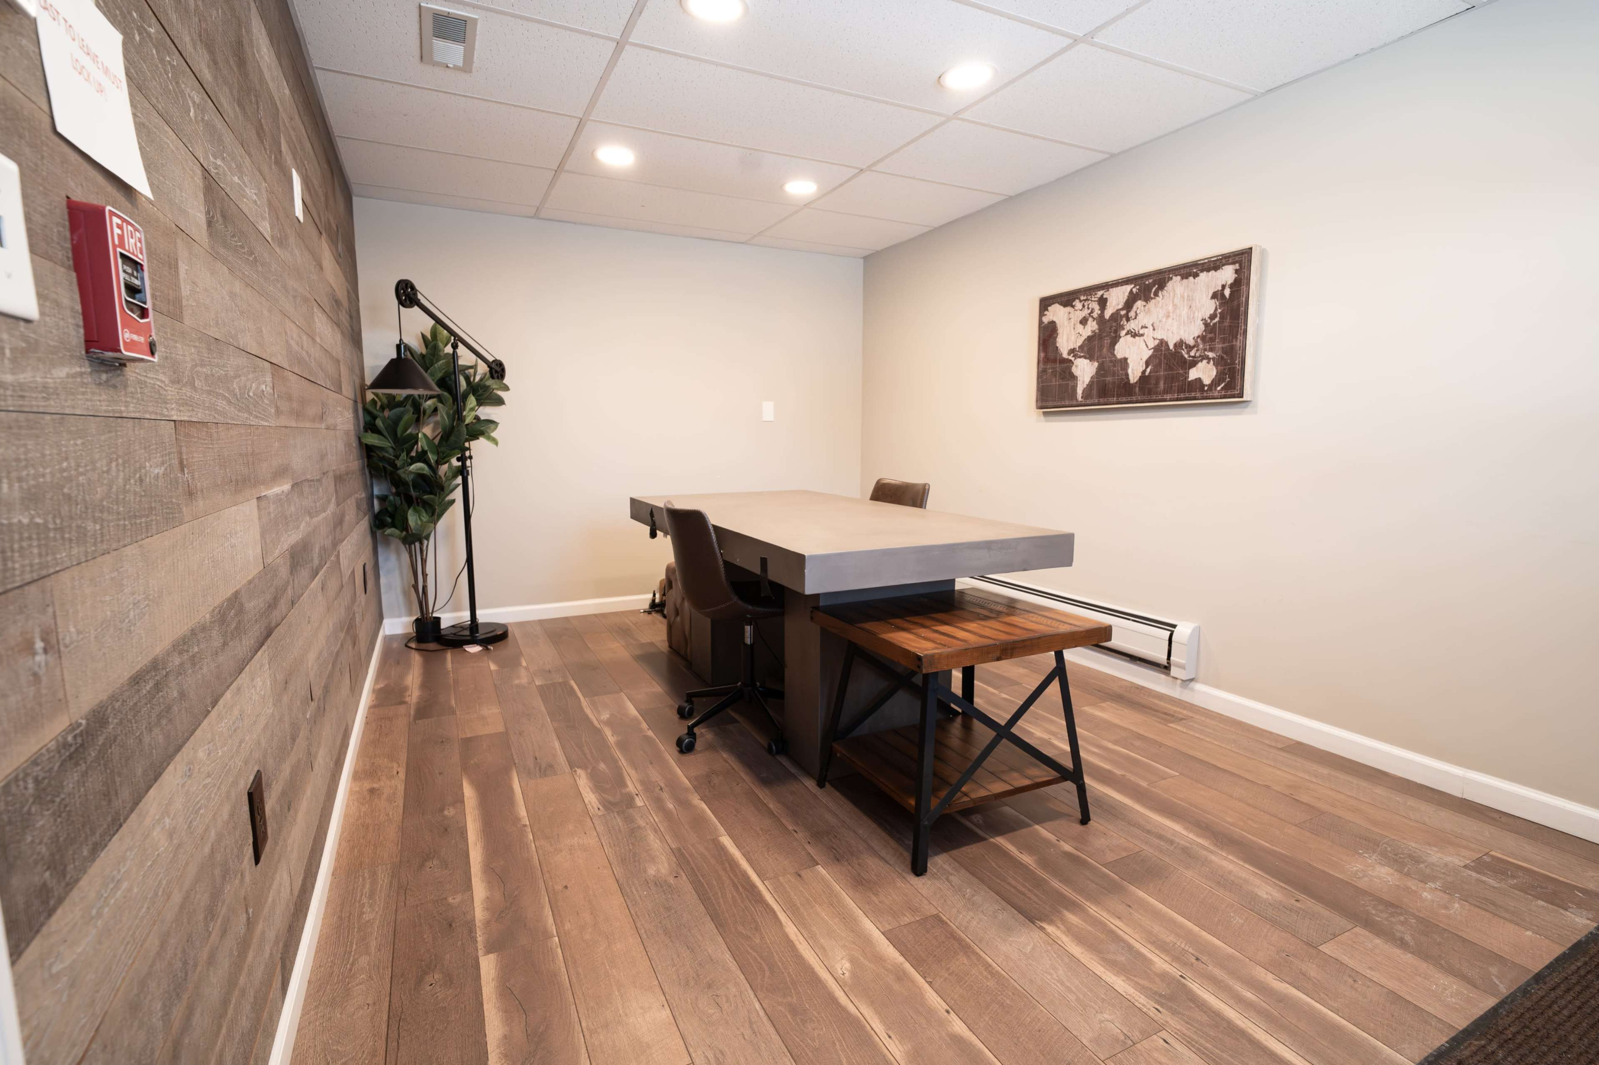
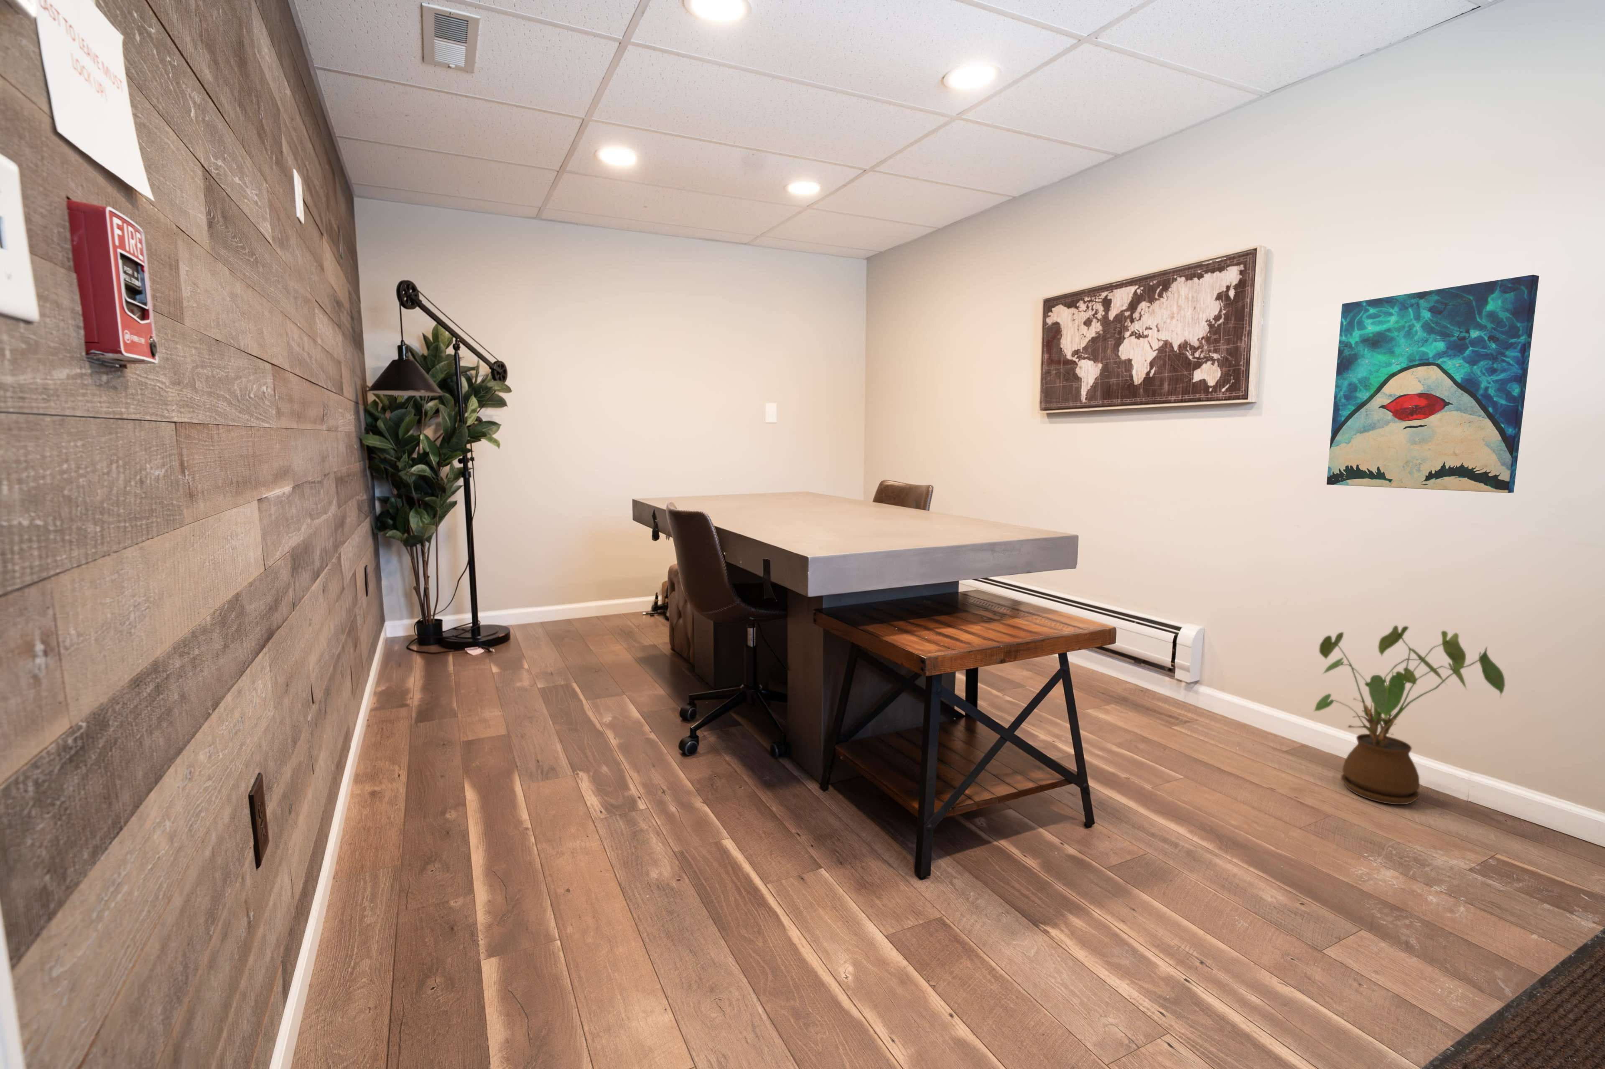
+ house plant [1313,625,1506,805]
+ wall art [1326,274,1539,494]
